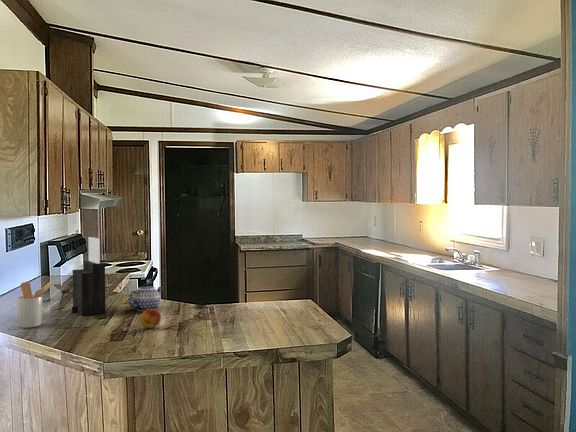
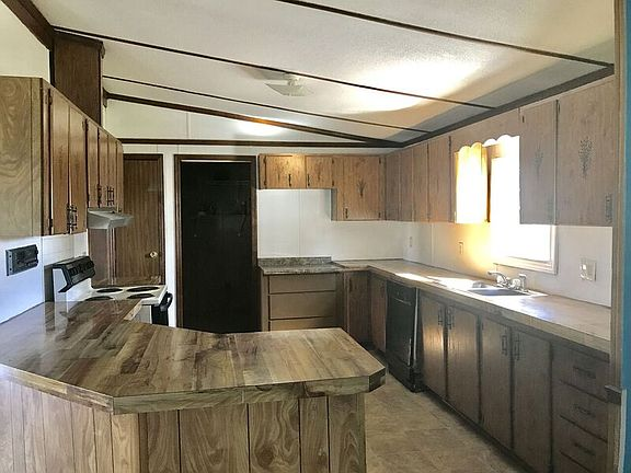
- fruit [139,308,161,329]
- utensil holder [16,280,53,329]
- teapot [127,282,164,312]
- knife block [71,236,107,317]
